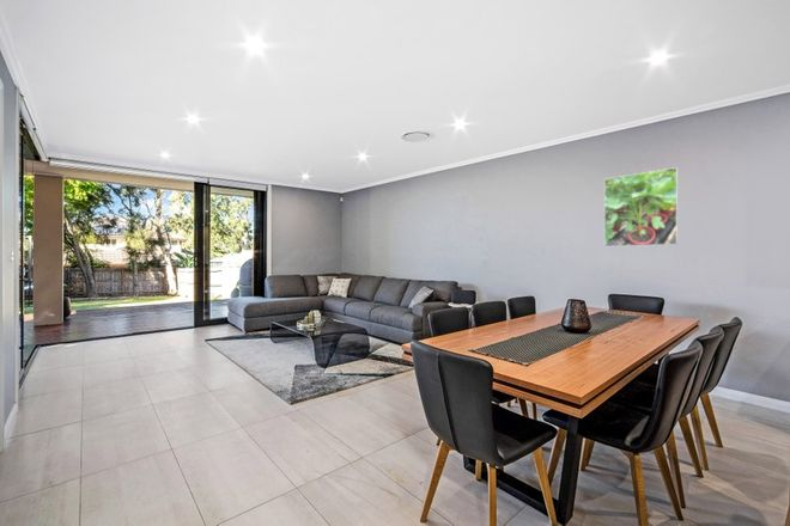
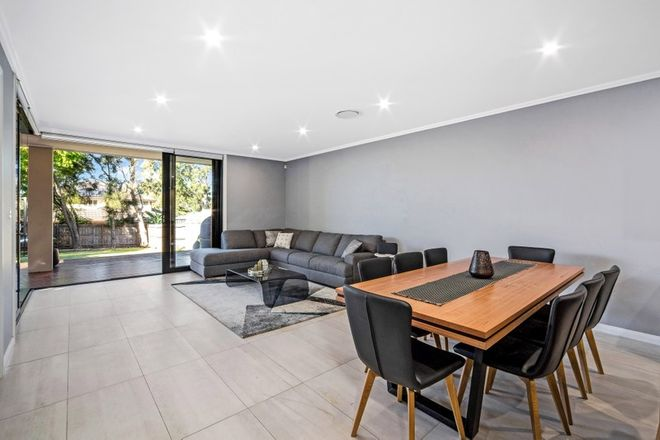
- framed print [603,166,679,247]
